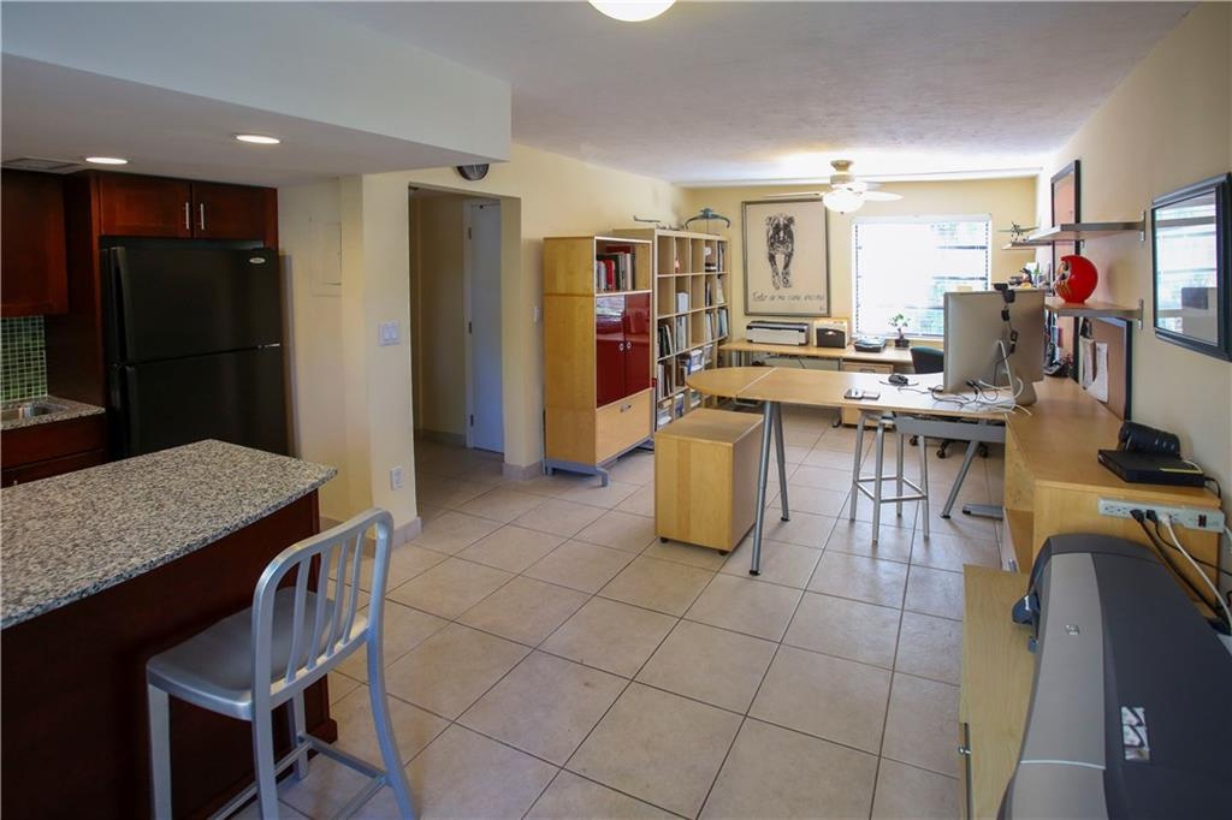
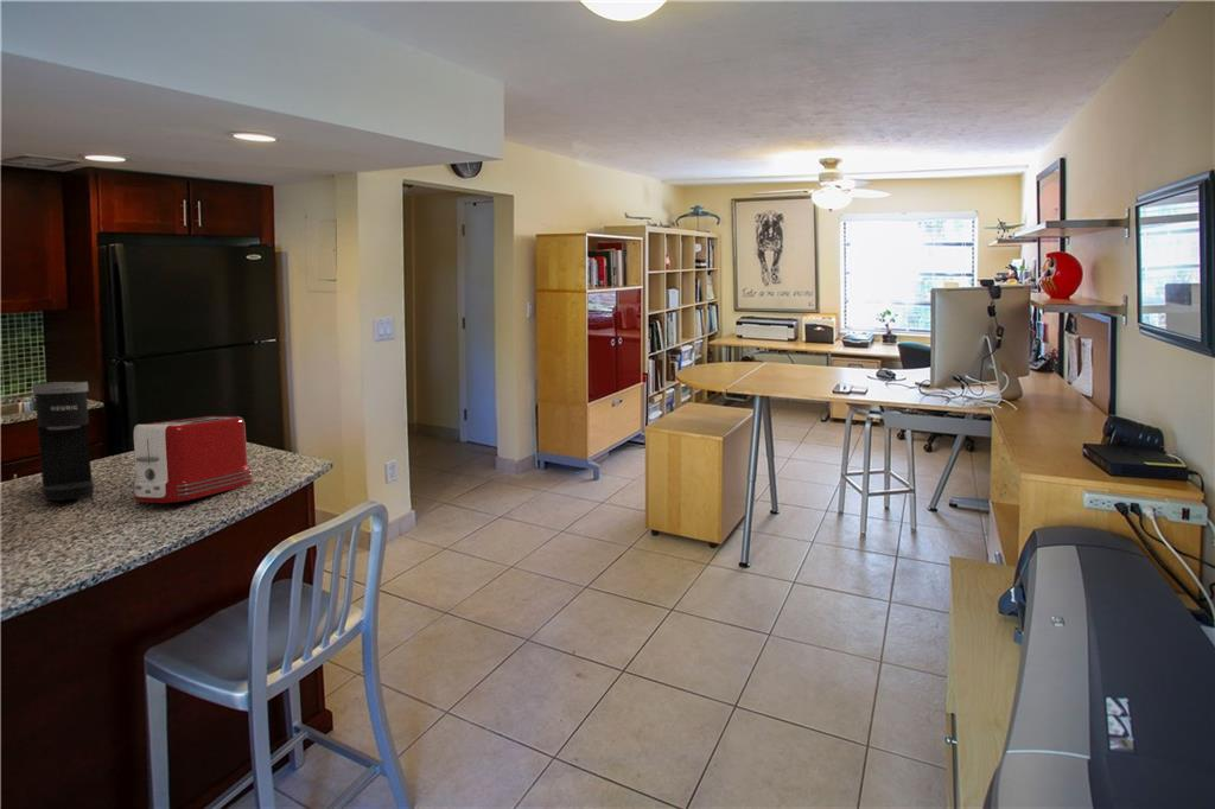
+ coffee maker [31,381,95,502]
+ toaster [132,415,254,504]
